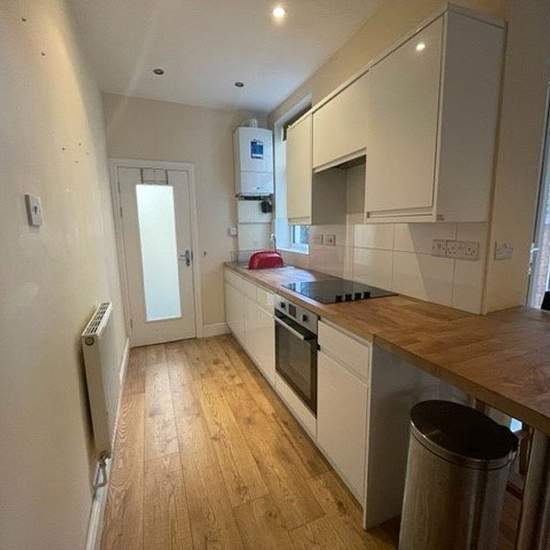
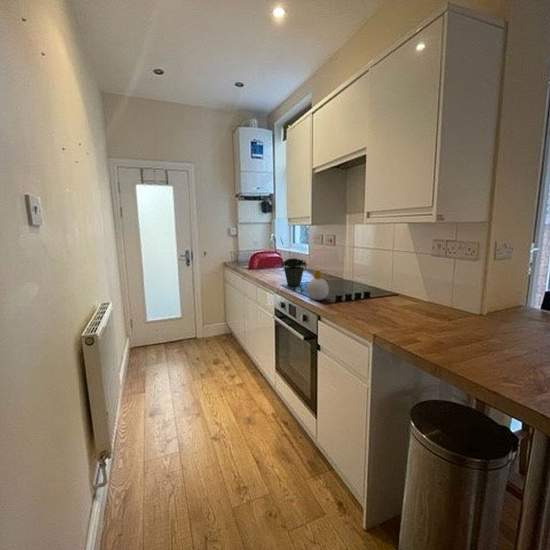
+ soap bottle [305,269,330,301]
+ potted plant [279,235,309,287]
